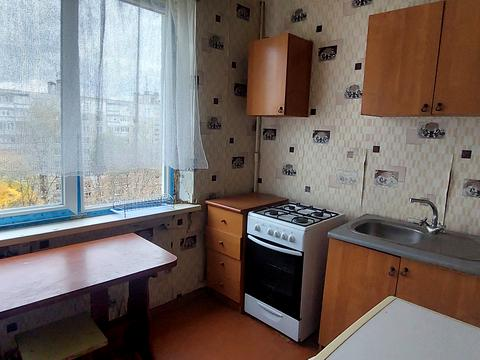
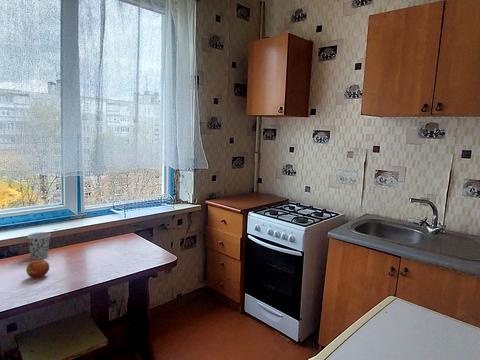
+ apple [25,259,50,279]
+ cup [26,231,52,260]
